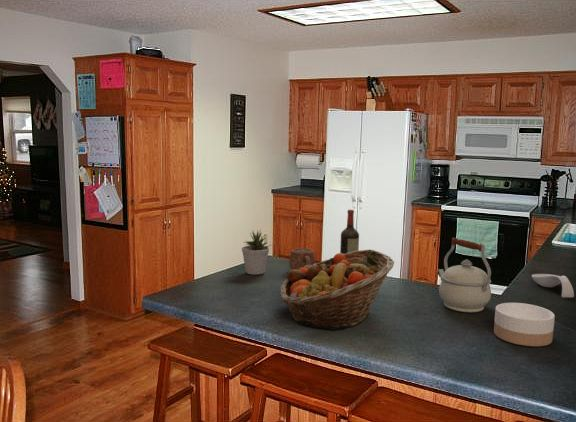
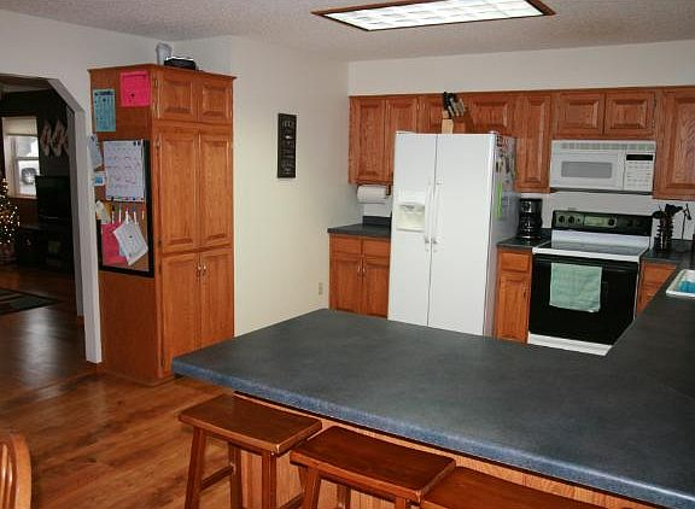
- spoon rest [531,273,575,299]
- kettle [437,237,492,313]
- wine bottle [339,209,360,254]
- fruit basket [279,249,395,331]
- potted plant [241,228,272,276]
- mug [288,247,316,270]
- bowl [493,302,556,347]
